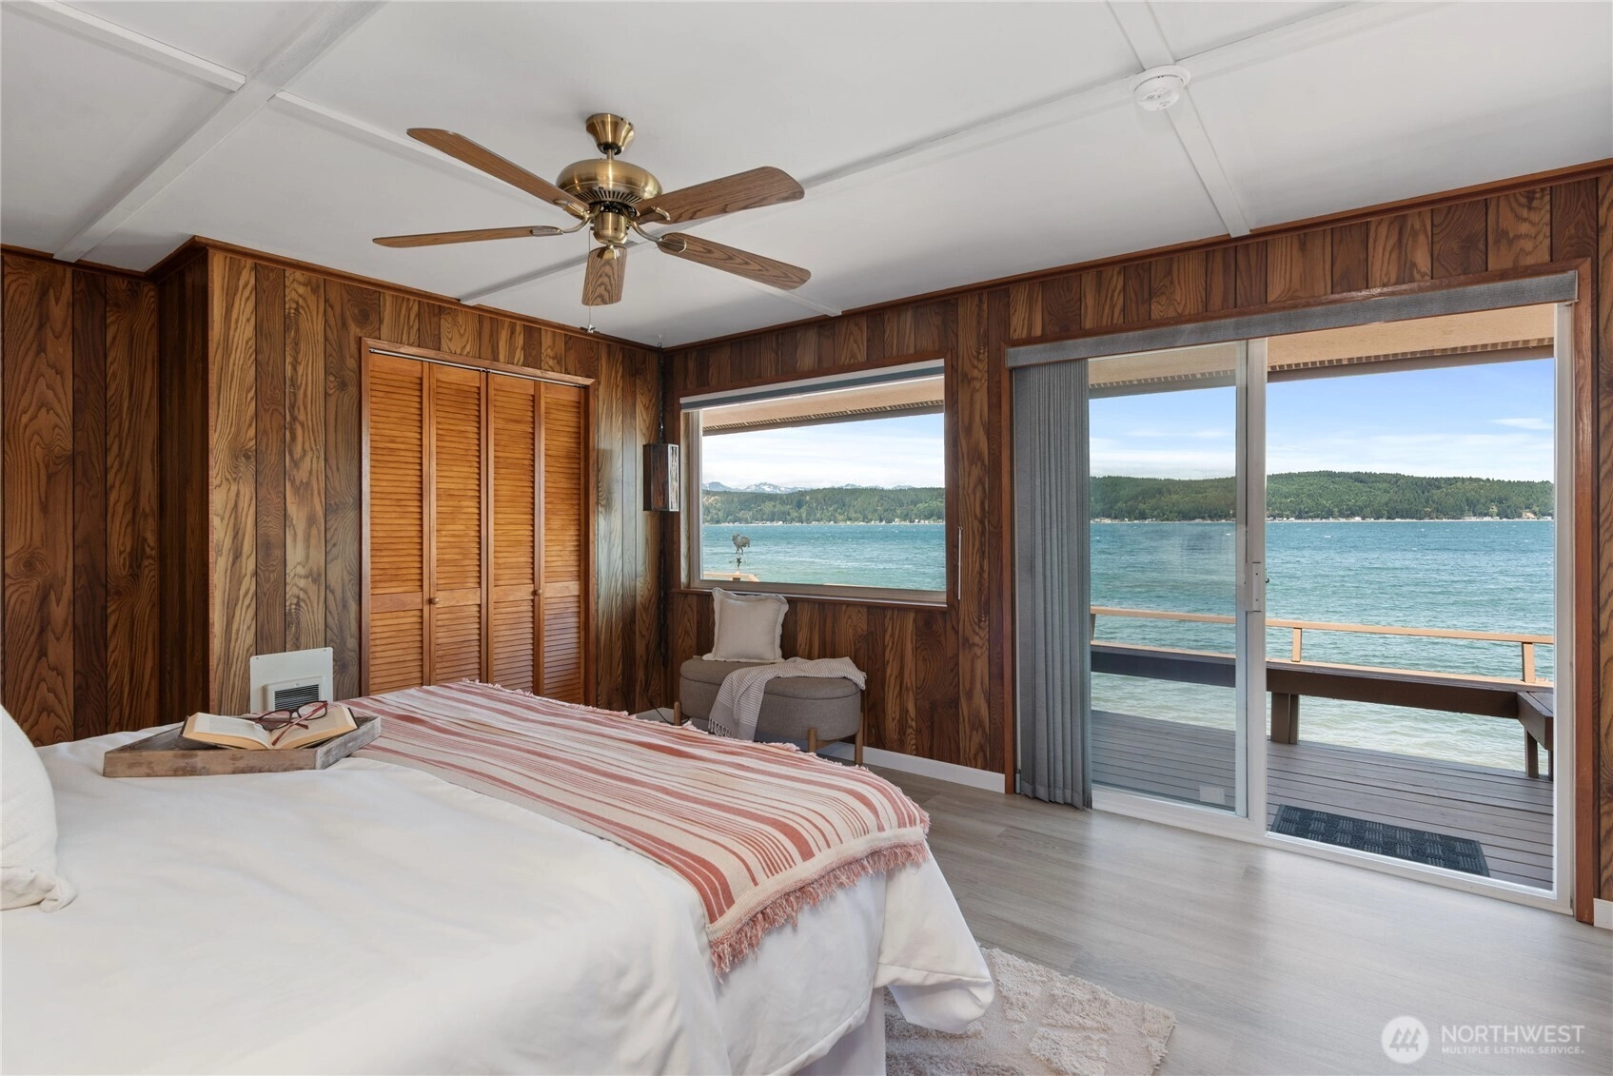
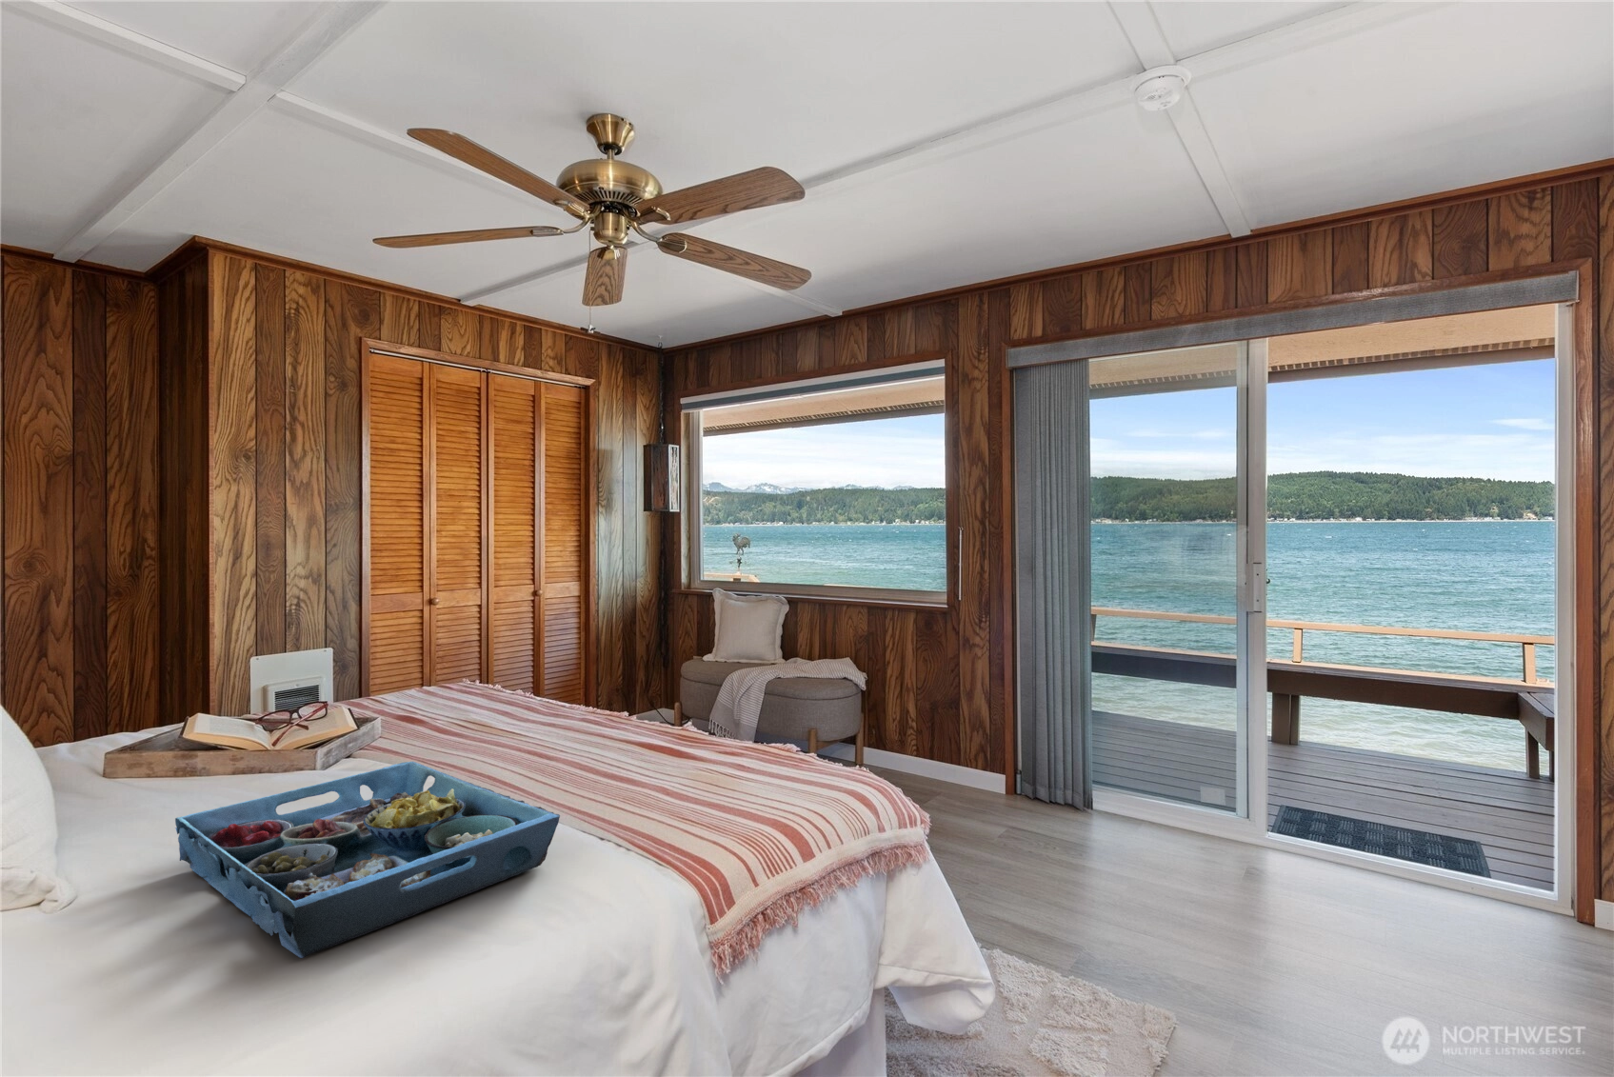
+ serving tray [174,761,561,959]
